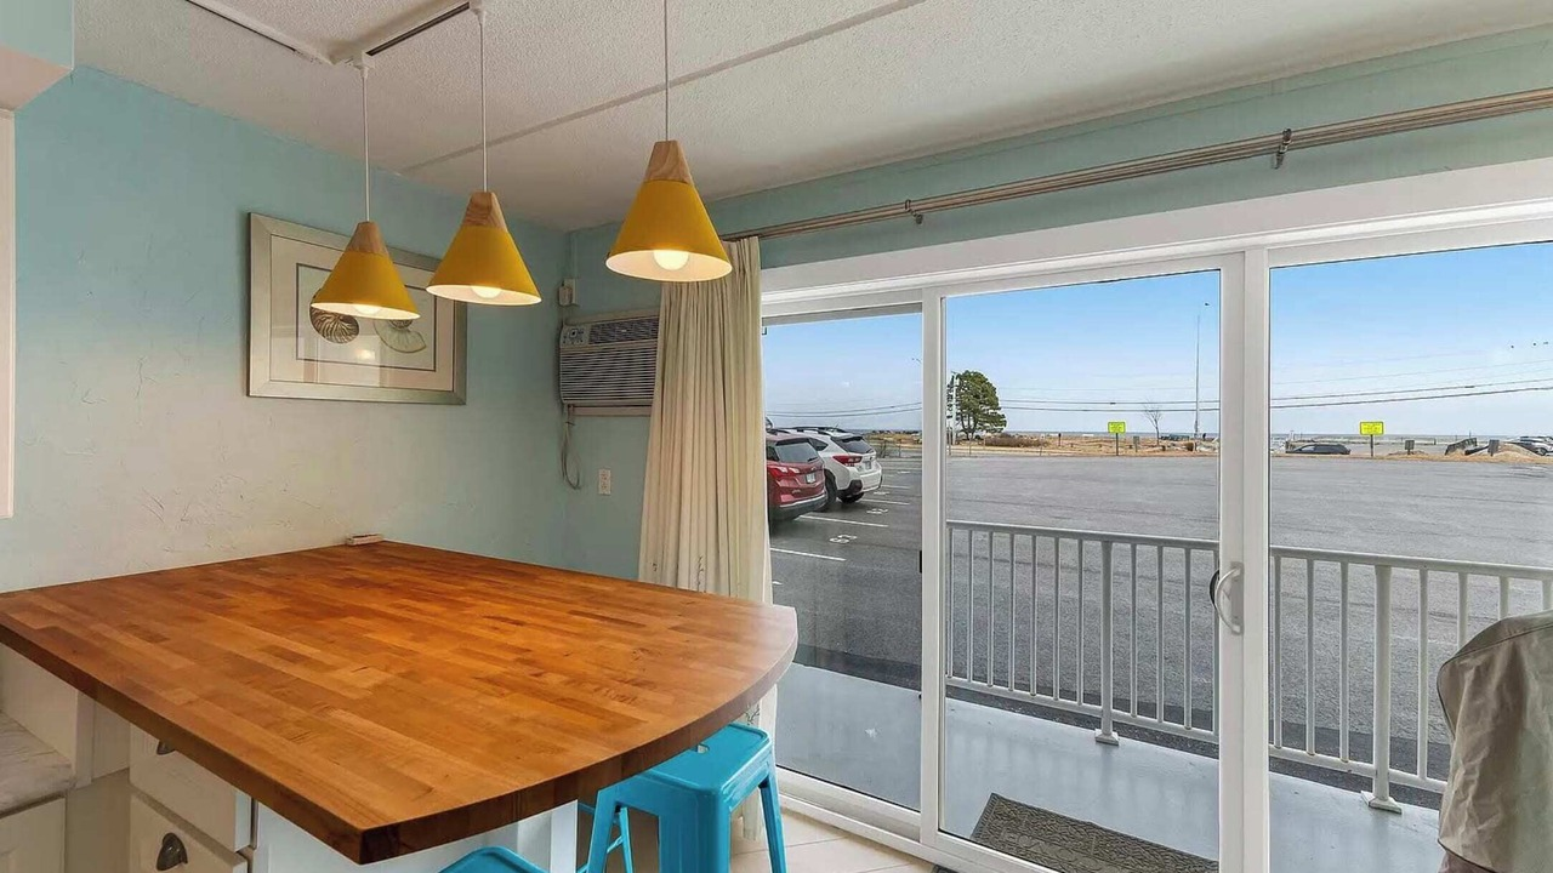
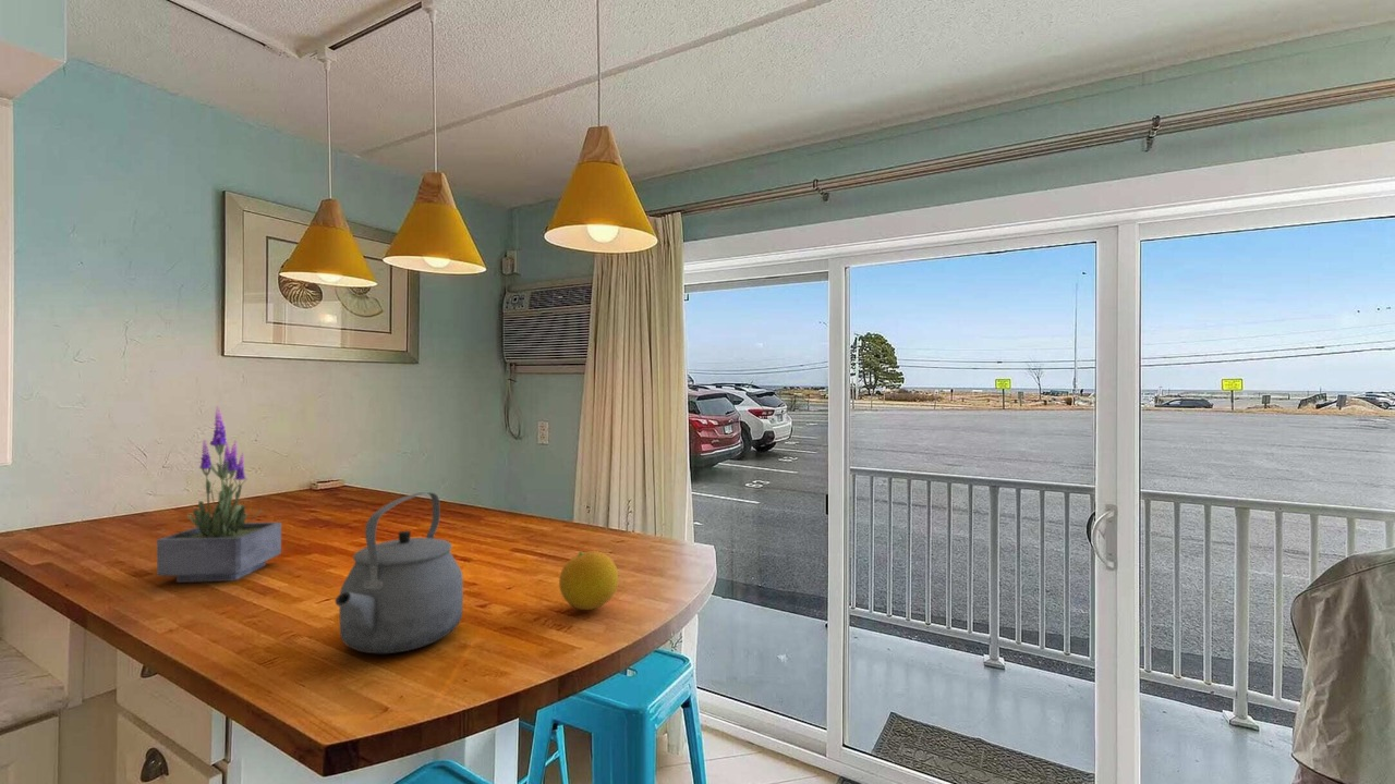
+ potted plant [156,405,282,584]
+ tea kettle [335,491,464,654]
+ fruit [558,550,619,611]
